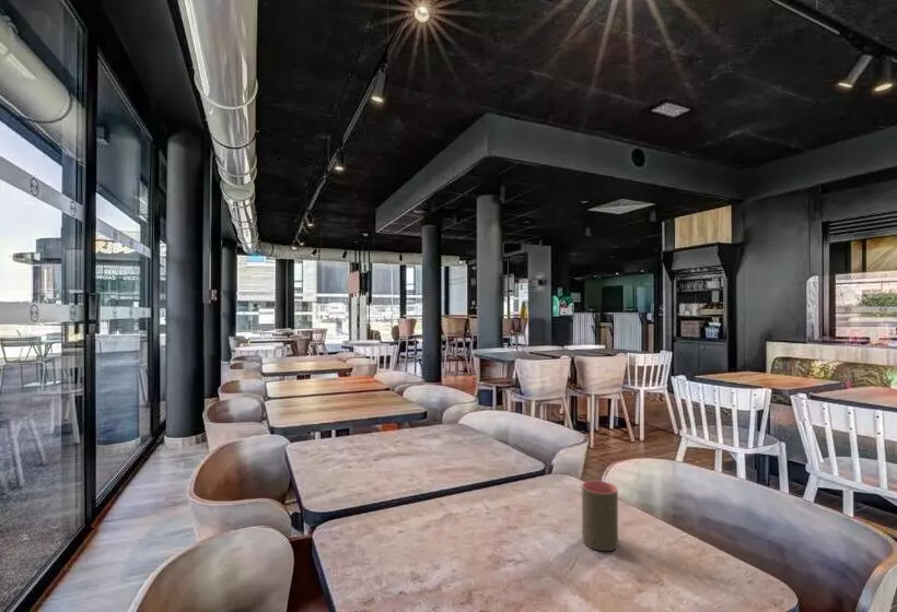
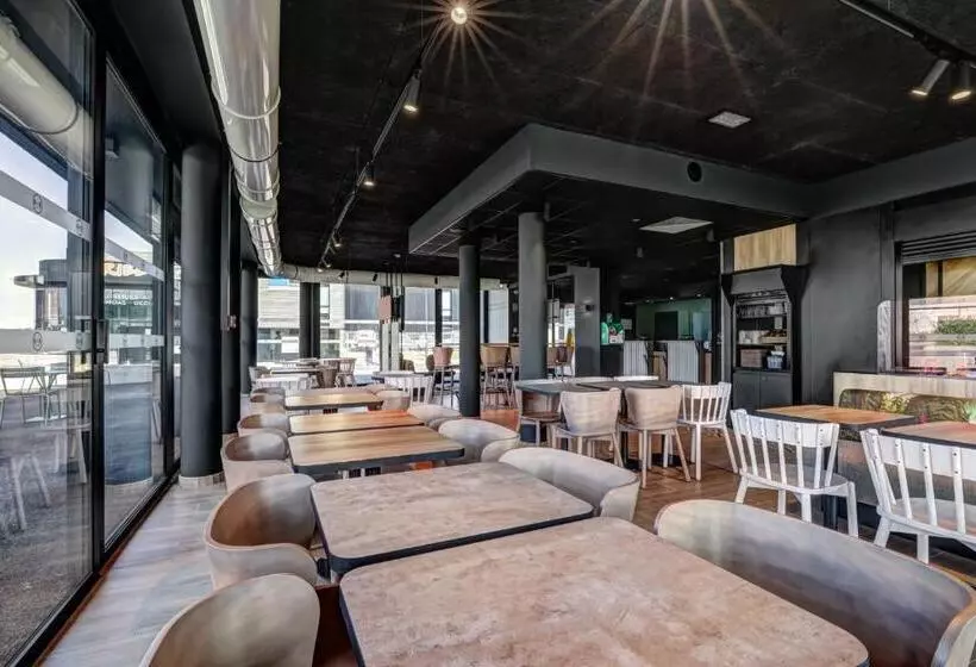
- cup [581,480,619,552]
